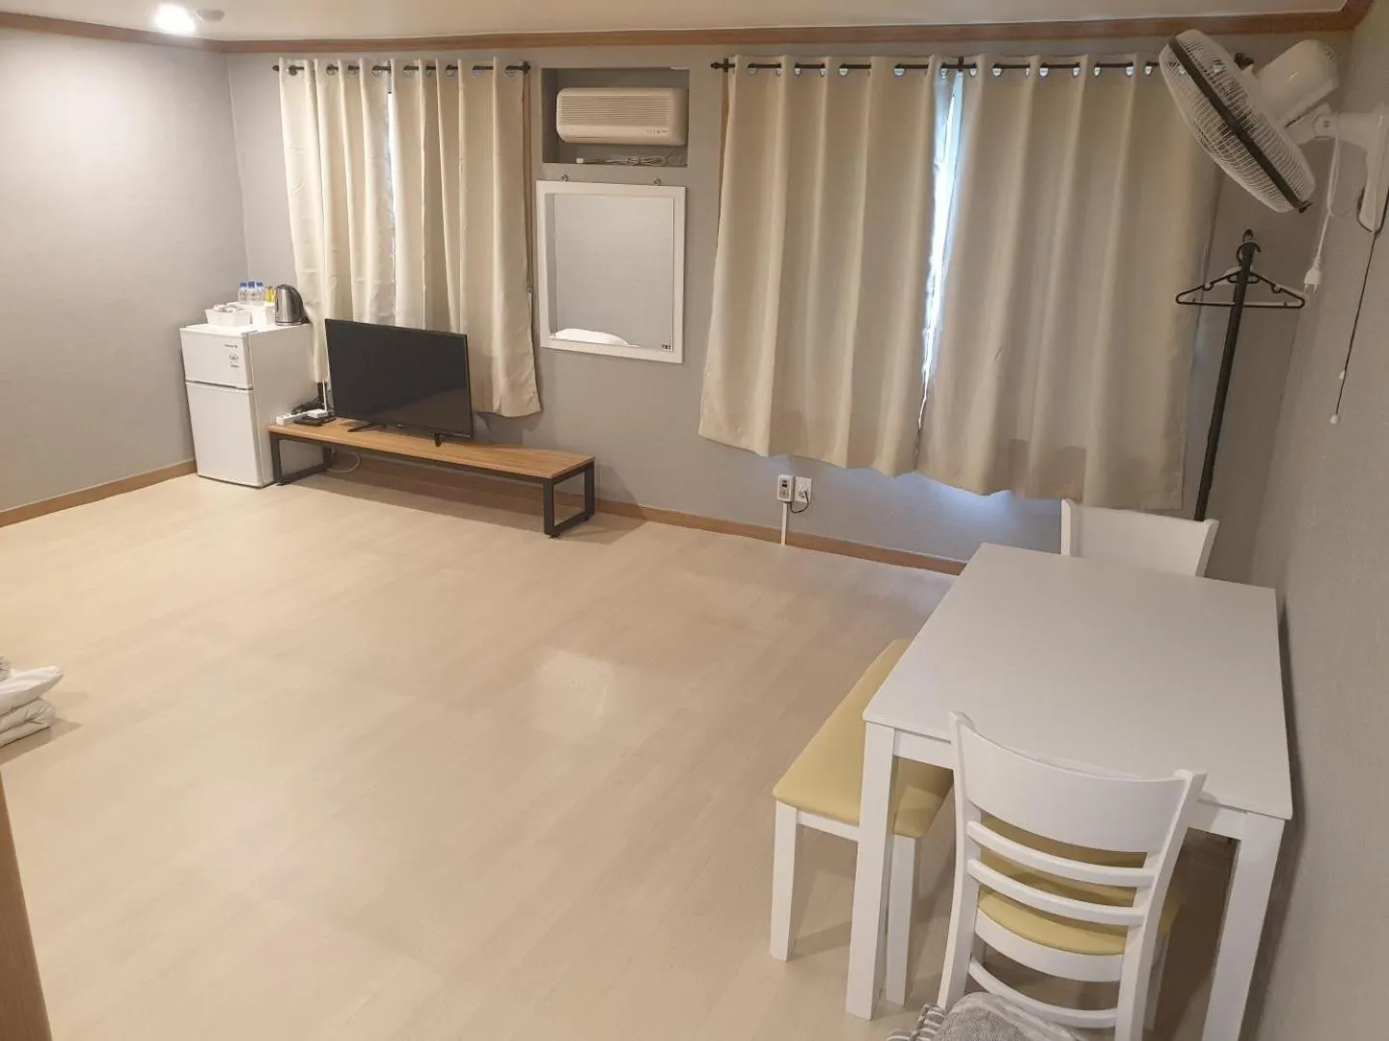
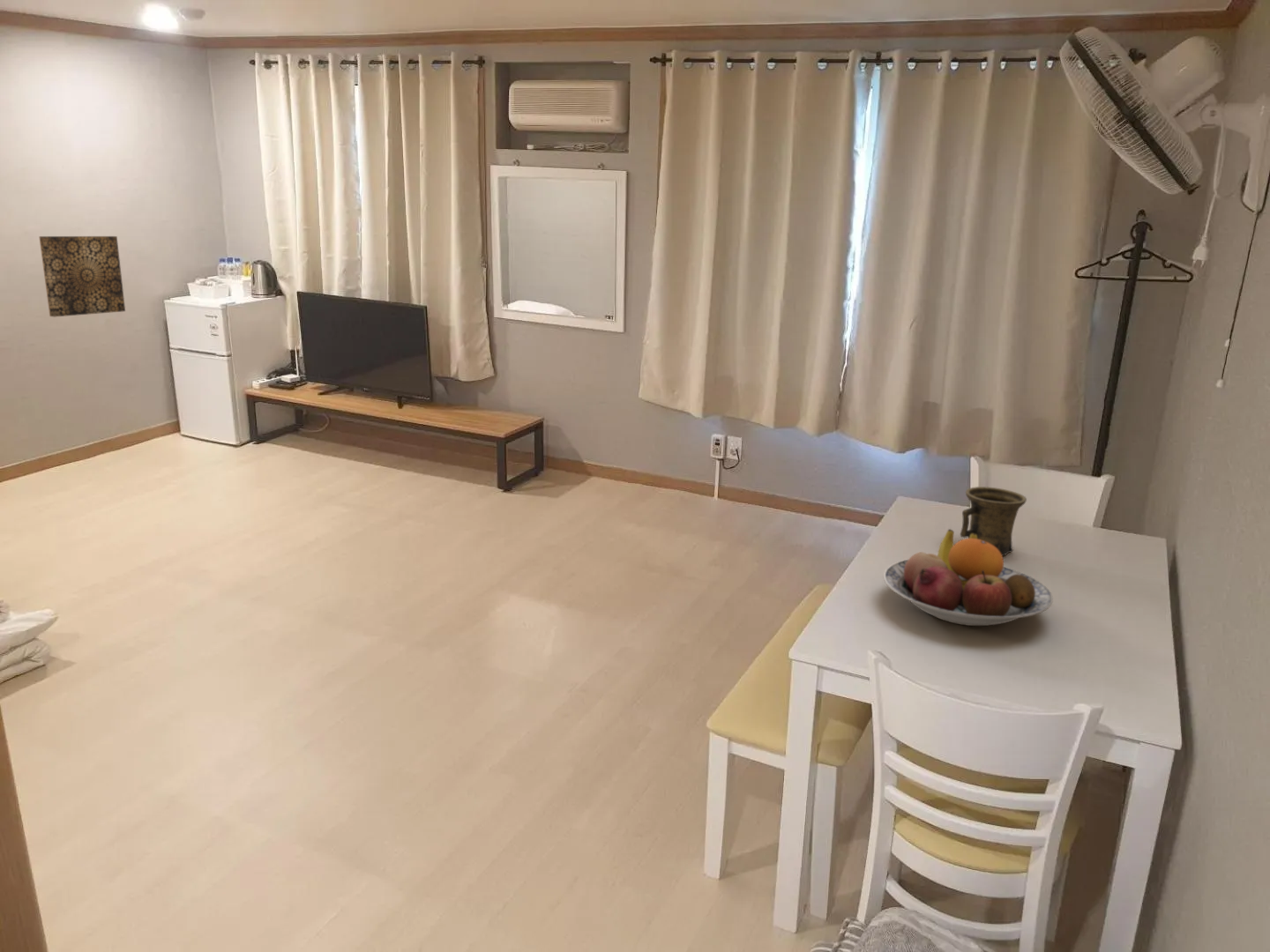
+ fruit bowl [883,528,1054,627]
+ mug [960,486,1027,557]
+ wall art [38,235,126,317]
